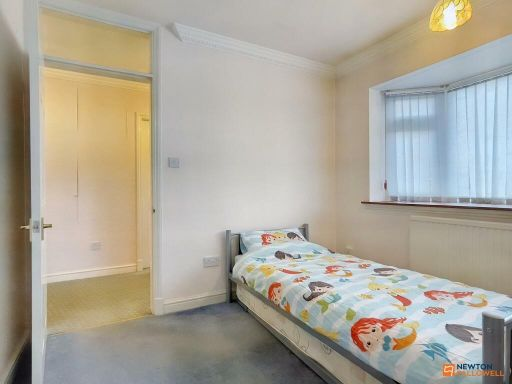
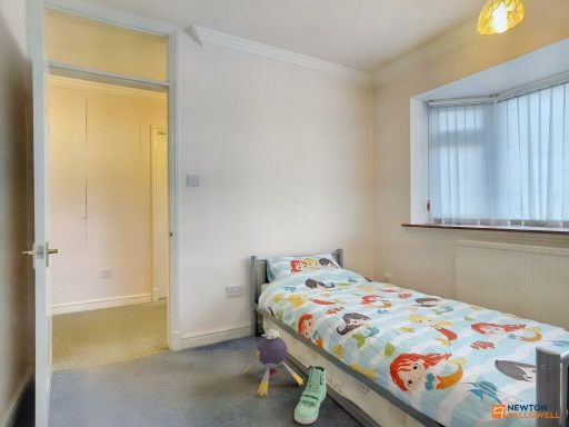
+ sneaker [293,365,328,425]
+ plush toy [241,328,305,398]
